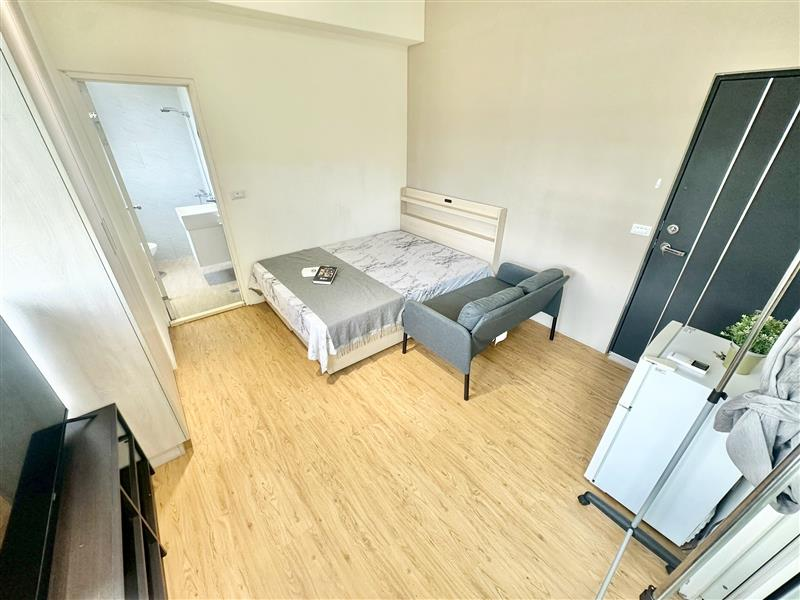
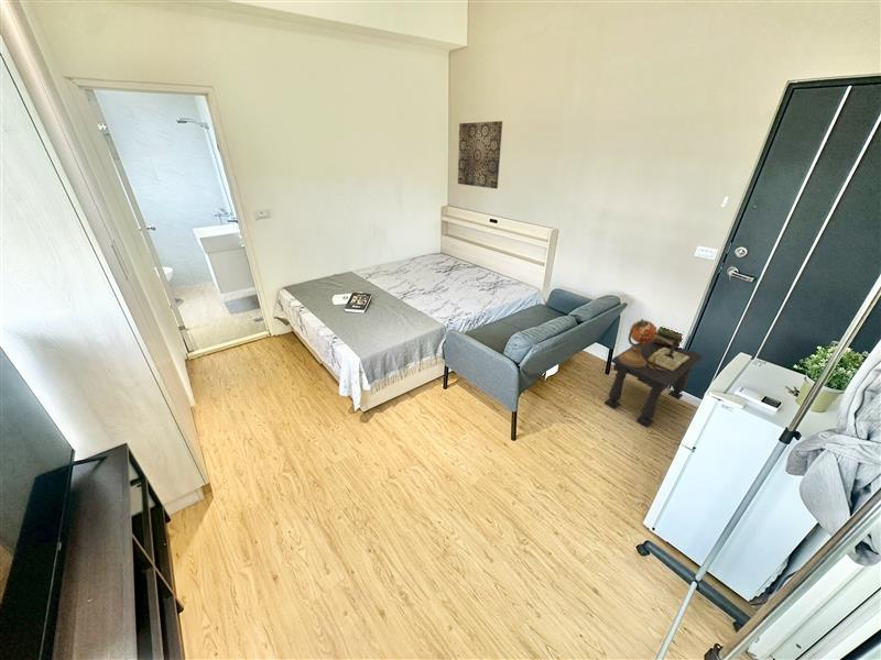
+ side table [603,318,704,428]
+ wall art [457,120,503,189]
